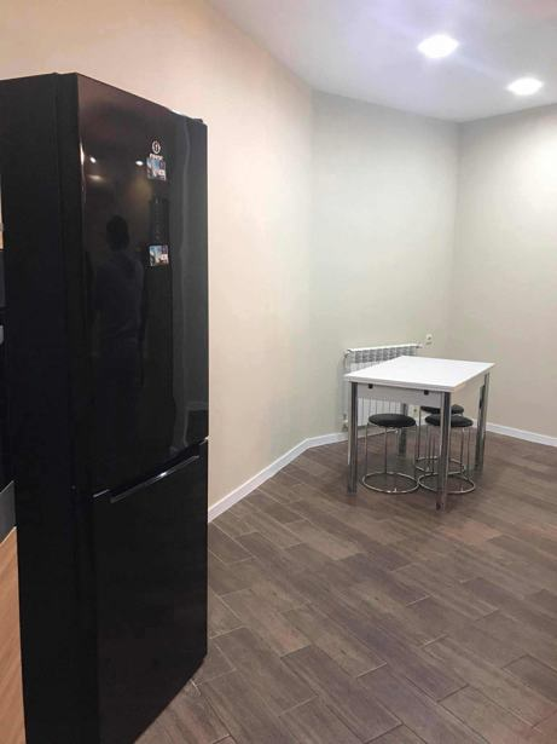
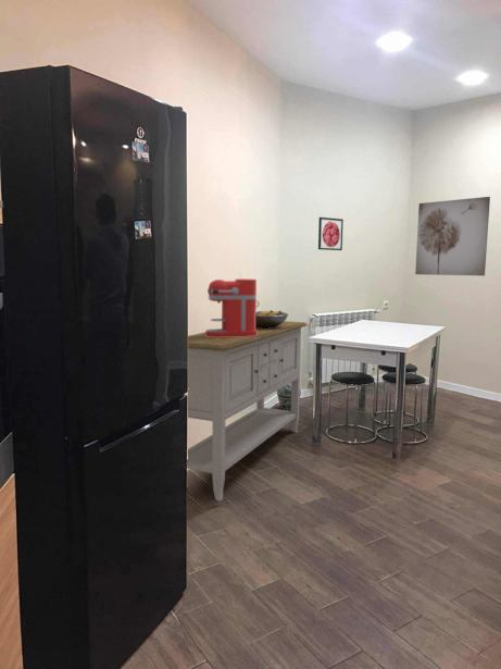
+ vase [276,383,302,411]
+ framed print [317,216,345,251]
+ coffee maker [204,277,260,338]
+ sideboard [186,320,308,501]
+ wall art [414,196,491,276]
+ fruit bowl [255,309,289,329]
